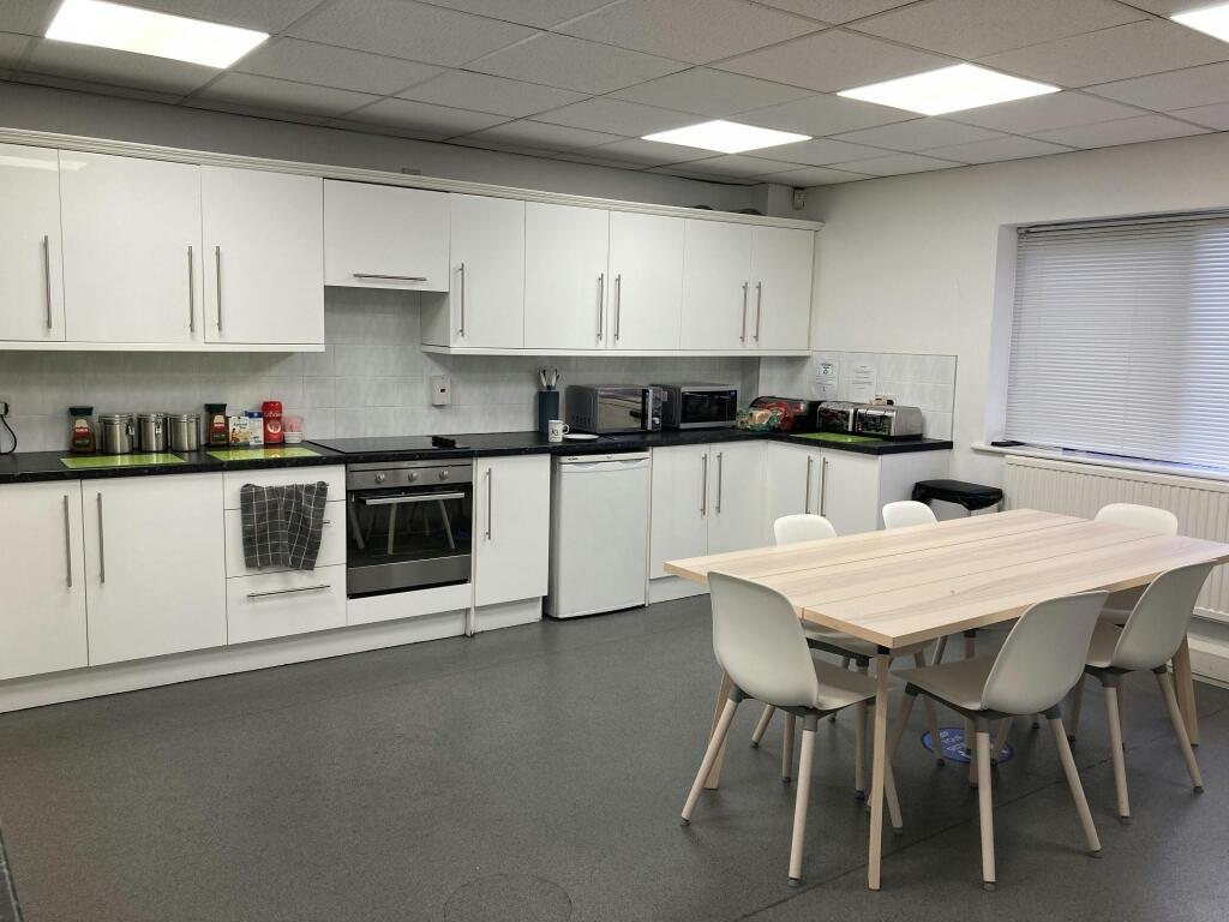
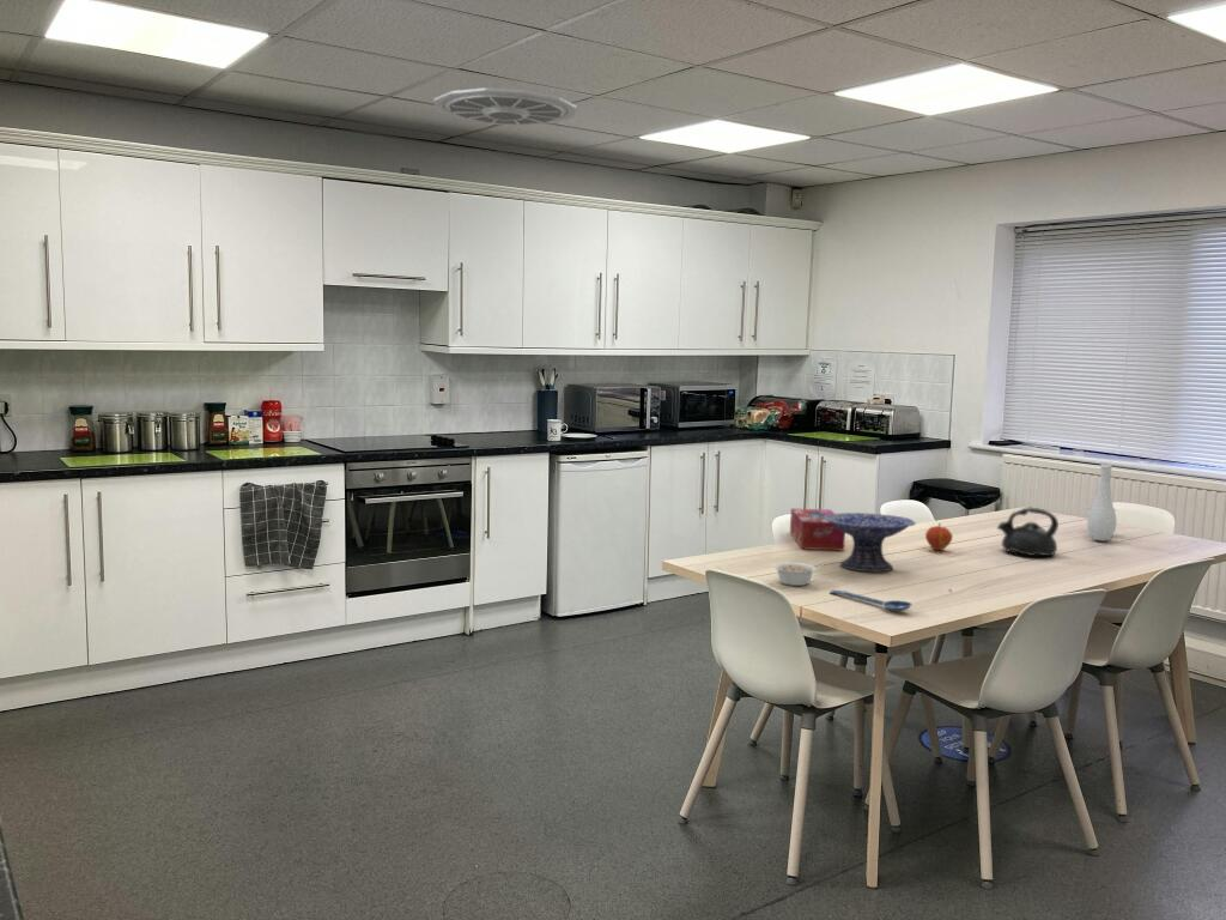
+ spoon [829,588,914,612]
+ tissue box [789,507,846,551]
+ legume [773,562,824,587]
+ teapot [996,507,1060,558]
+ fruit [924,521,954,552]
+ ceiling vent [432,86,578,127]
+ vase [1086,464,1117,543]
+ decorative bowl [824,512,917,573]
